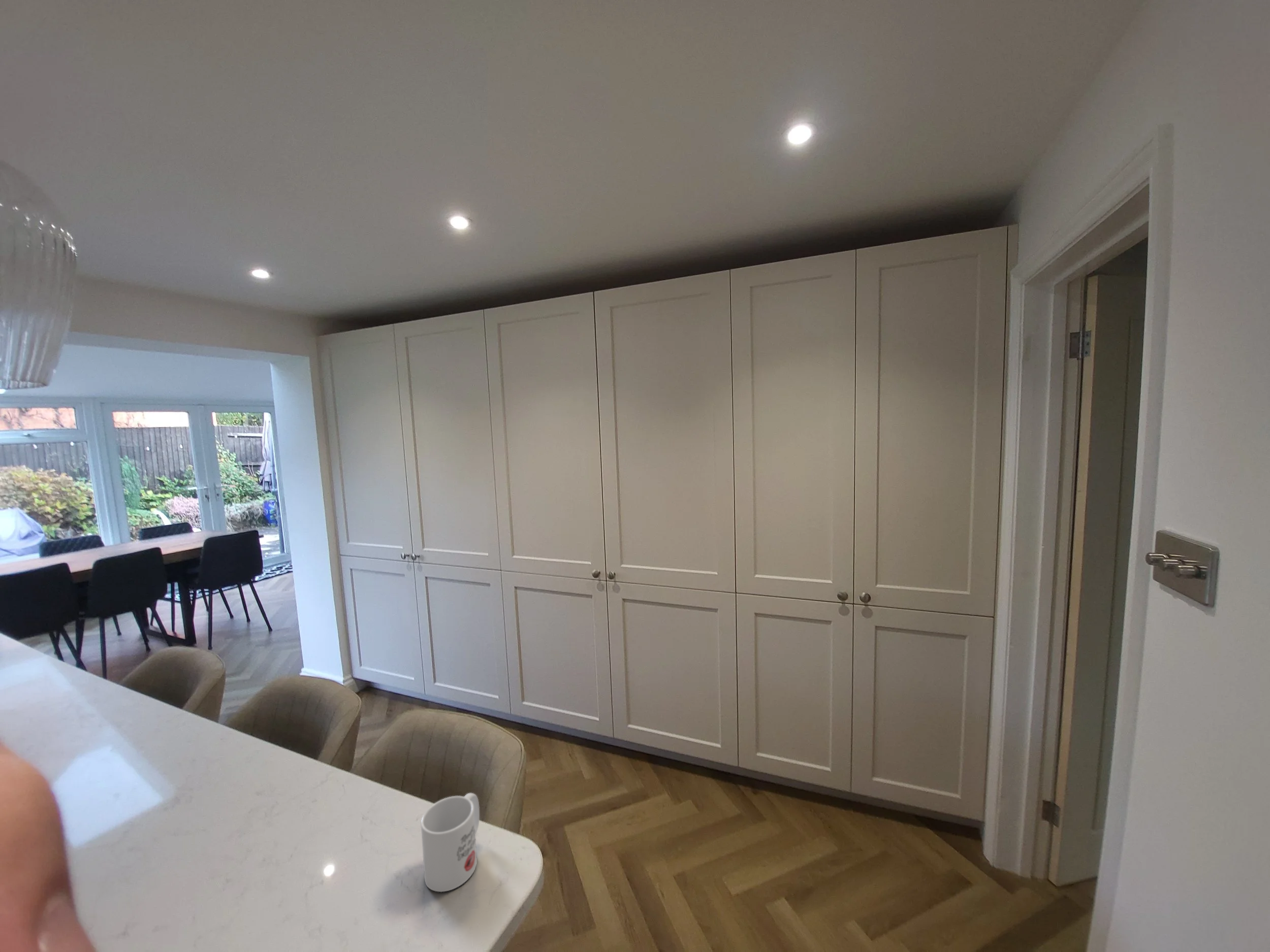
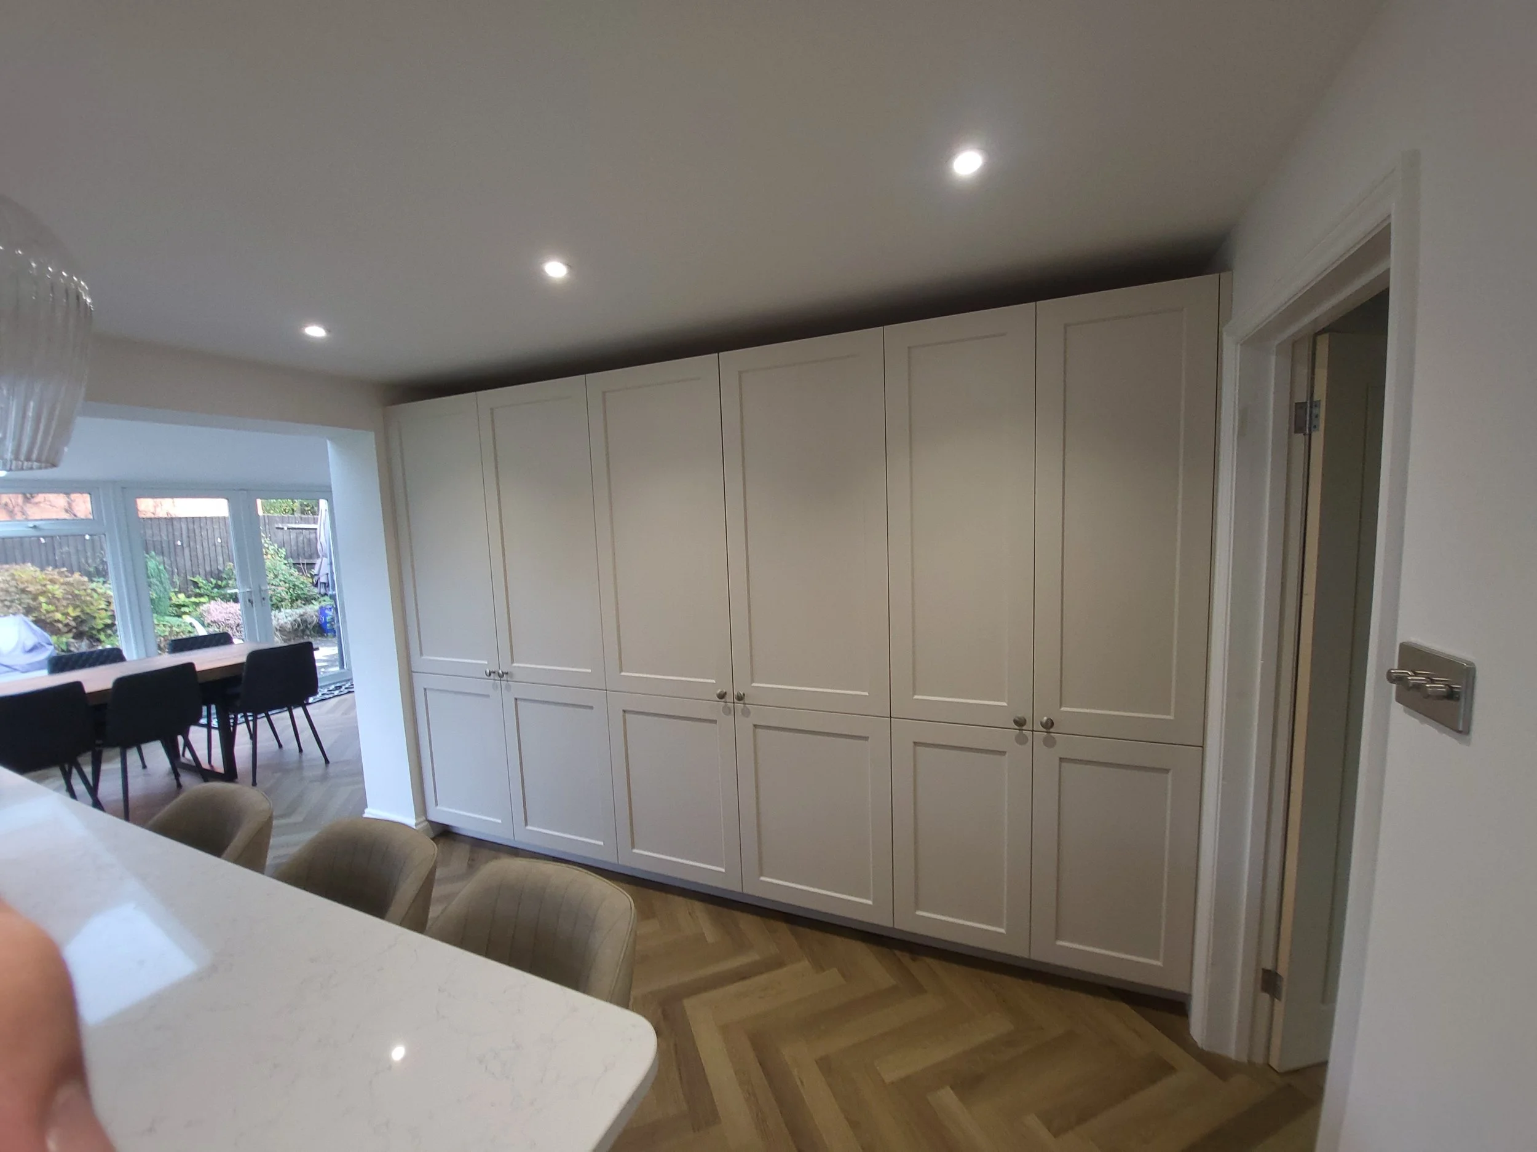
- mug [421,793,480,893]
